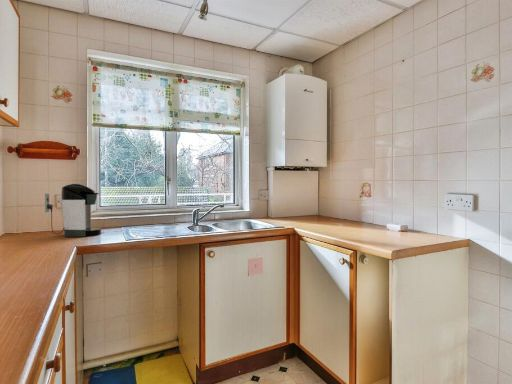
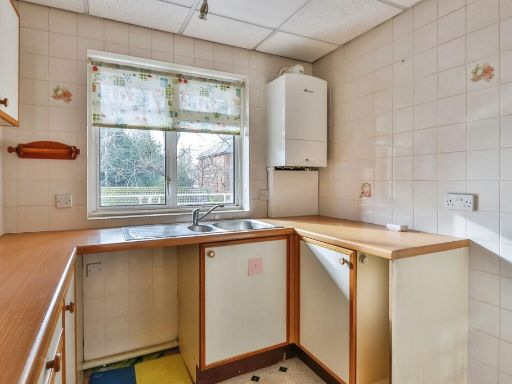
- coffee maker [44,183,102,238]
